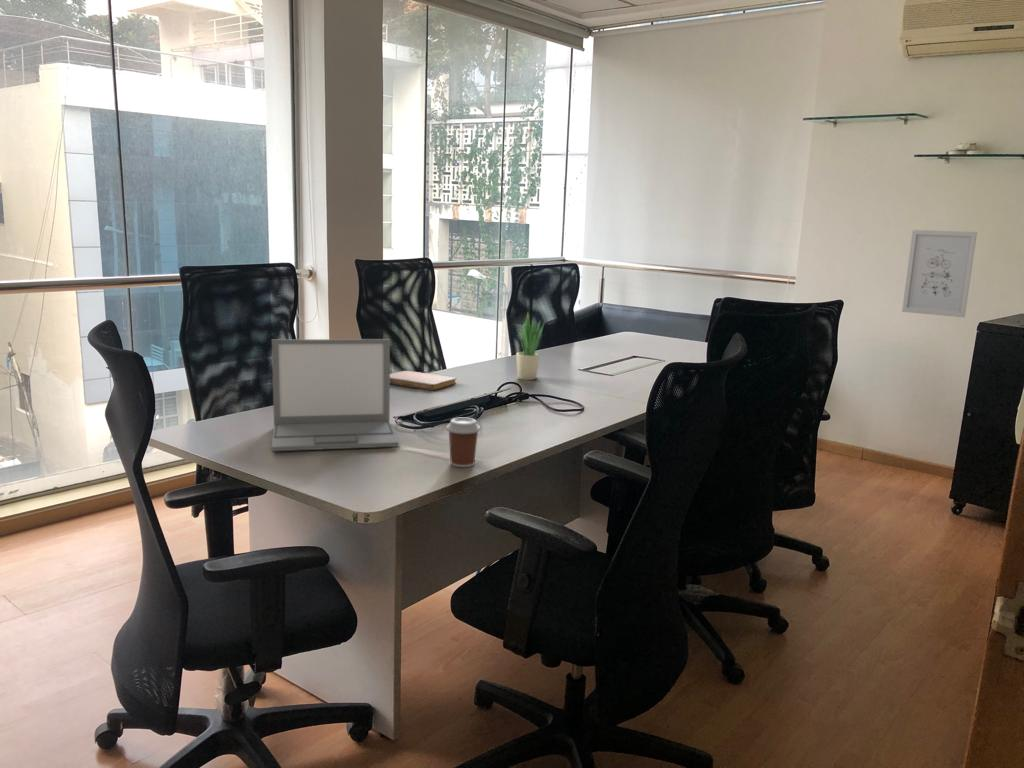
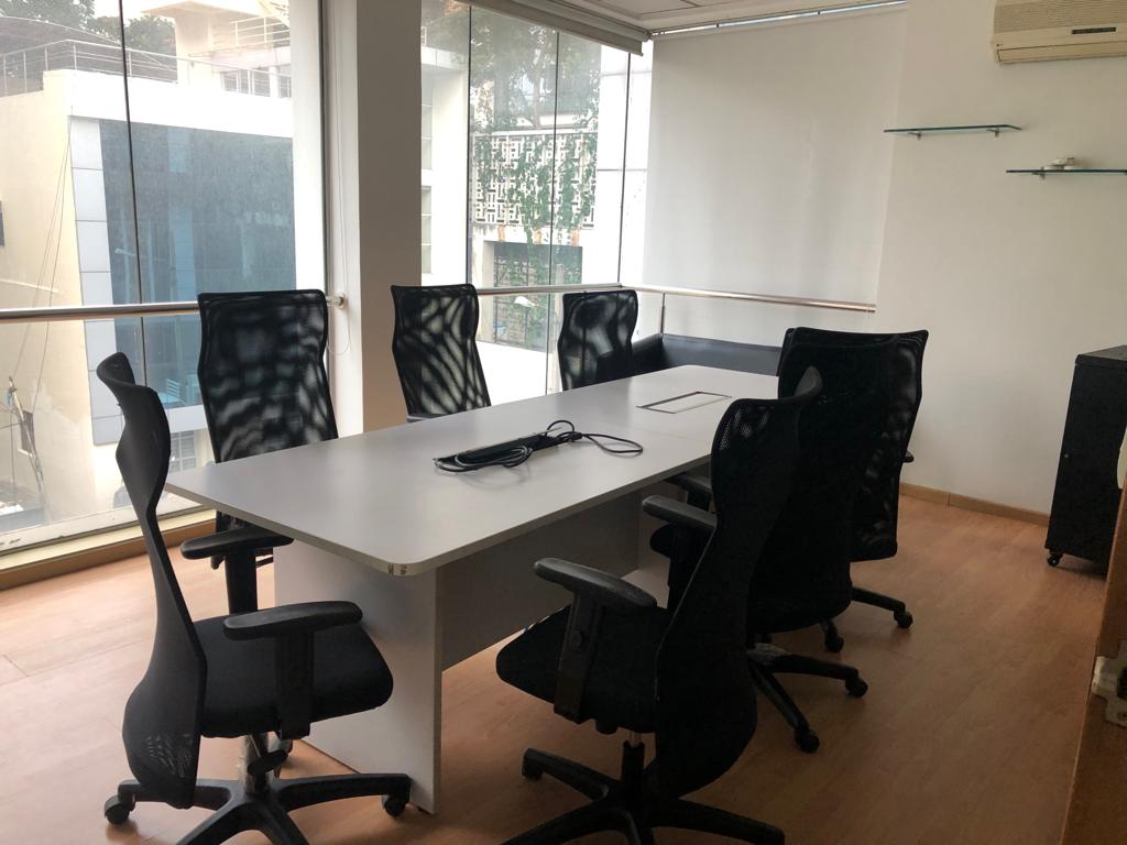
- coffee cup [445,417,481,468]
- laptop [271,338,400,452]
- potted plant [515,309,546,381]
- notebook [390,370,457,392]
- wall art [901,229,978,318]
